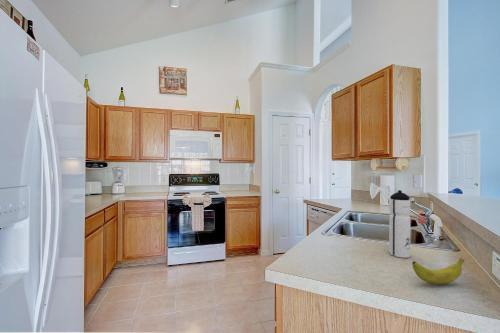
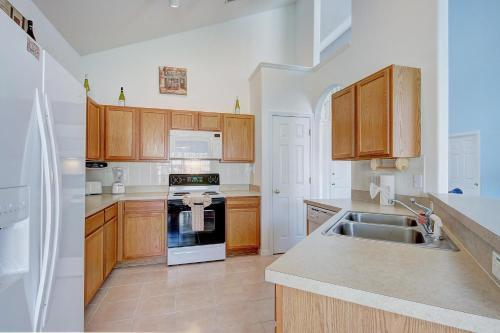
- water bottle [388,189,412,259]
- banana [411,257,465,285]
